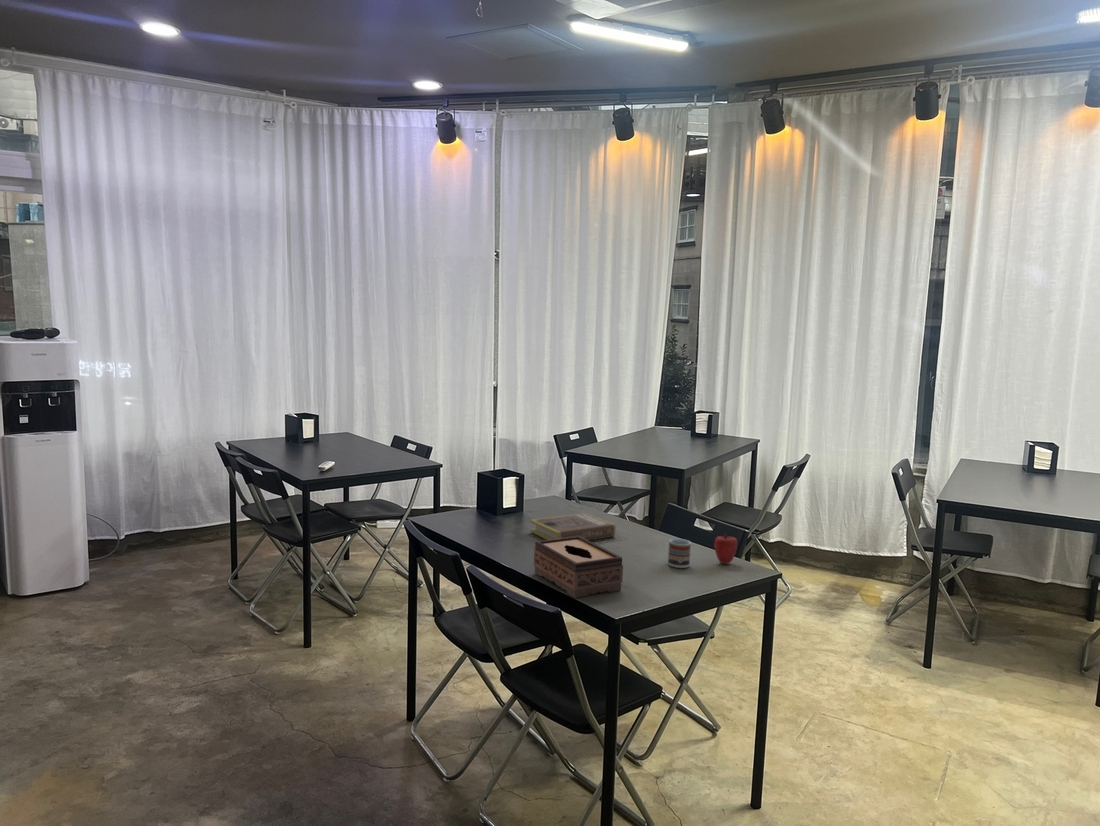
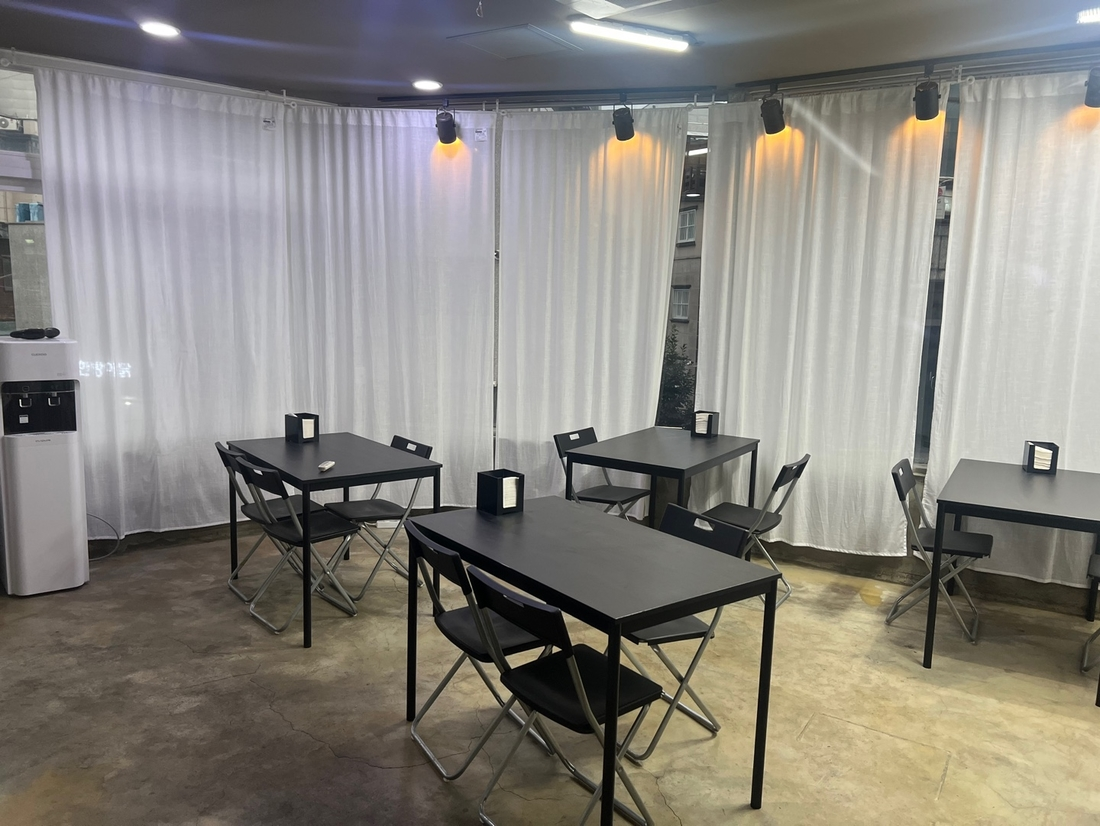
- book [529,512,617,541]
- apple [713,533,738,565]
- tissue box [533,536,624,599]
- cup [667,538,692,569]
